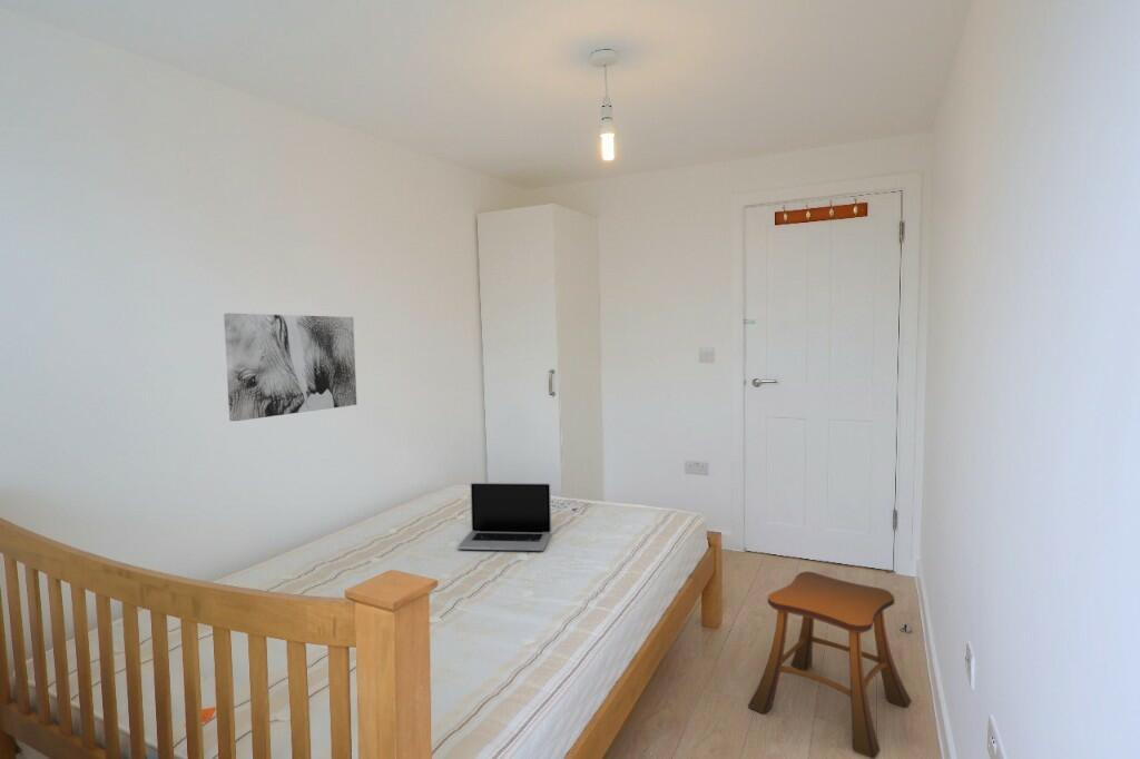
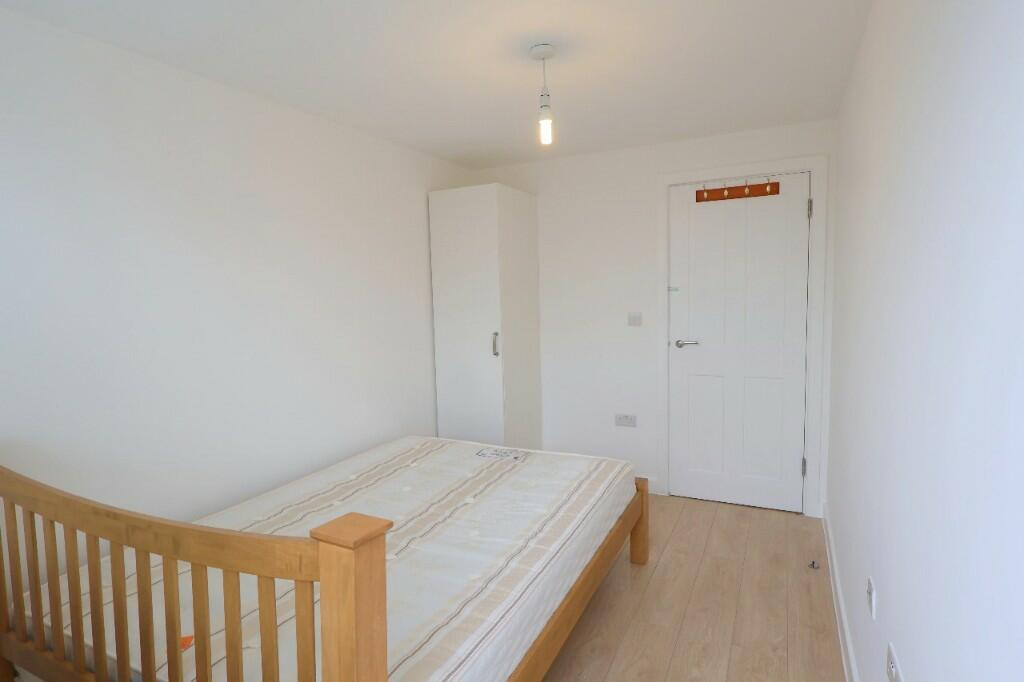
- wall art [223,312,357,422]
- laptop [456,482,552,552]
- stool [747,571,913,759]
